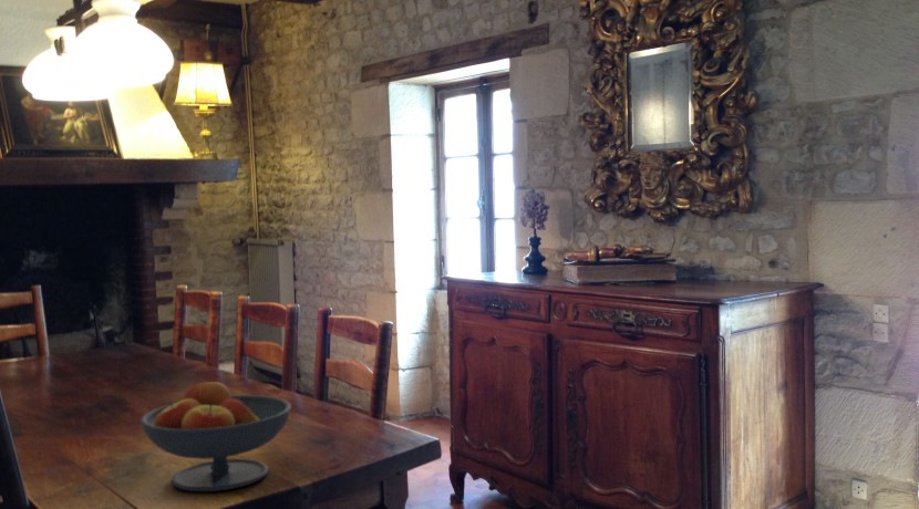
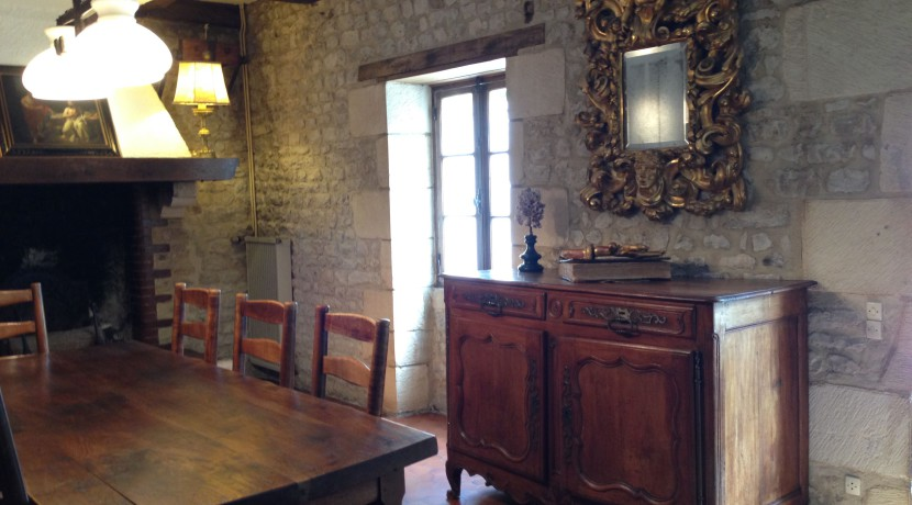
- fruit bowl [140,378,292,492]
